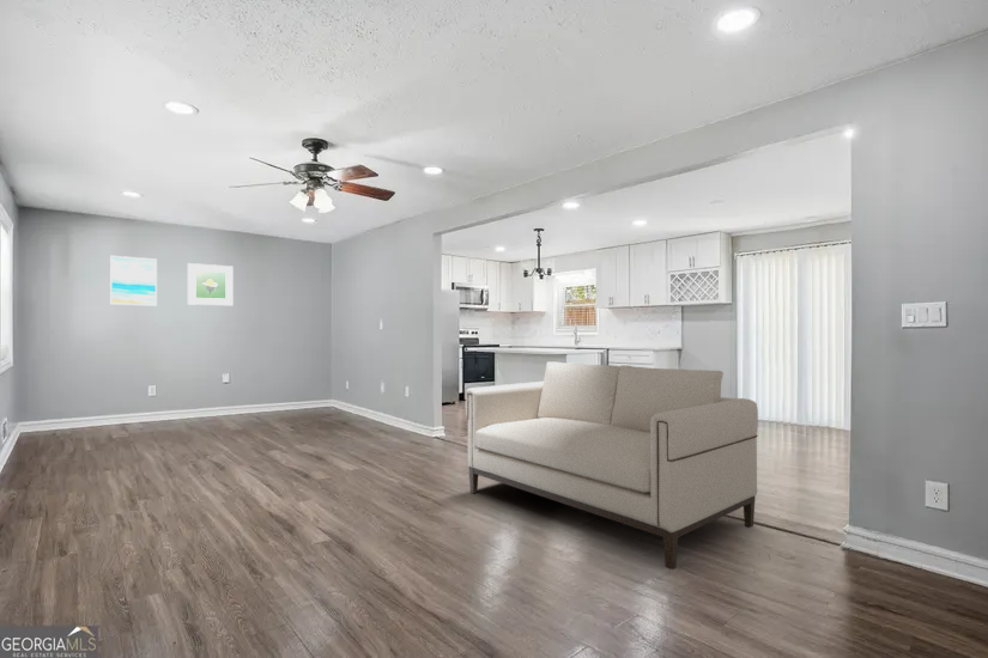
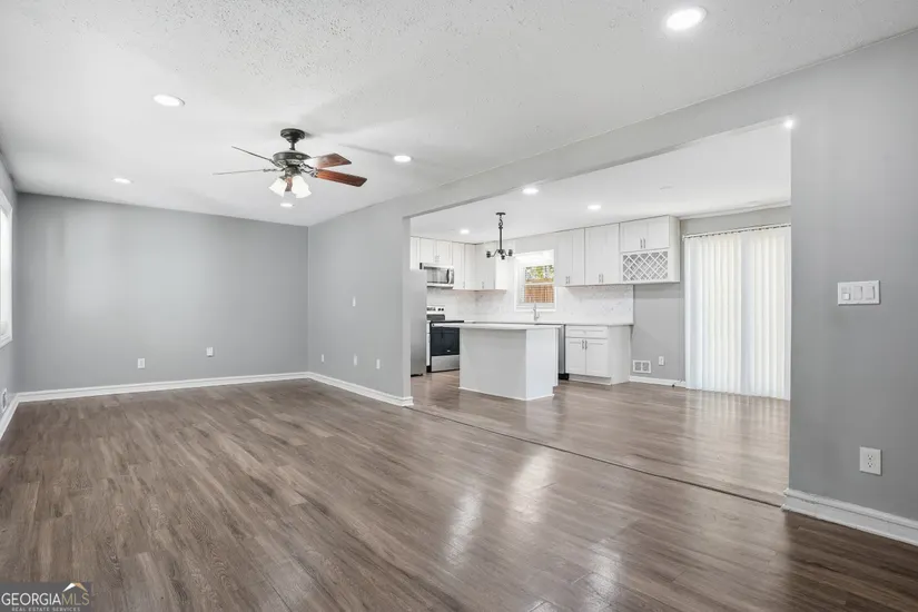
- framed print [187,262,235,306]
- wall art [109,255,158,306]
- sofa [465,360,759,571]
